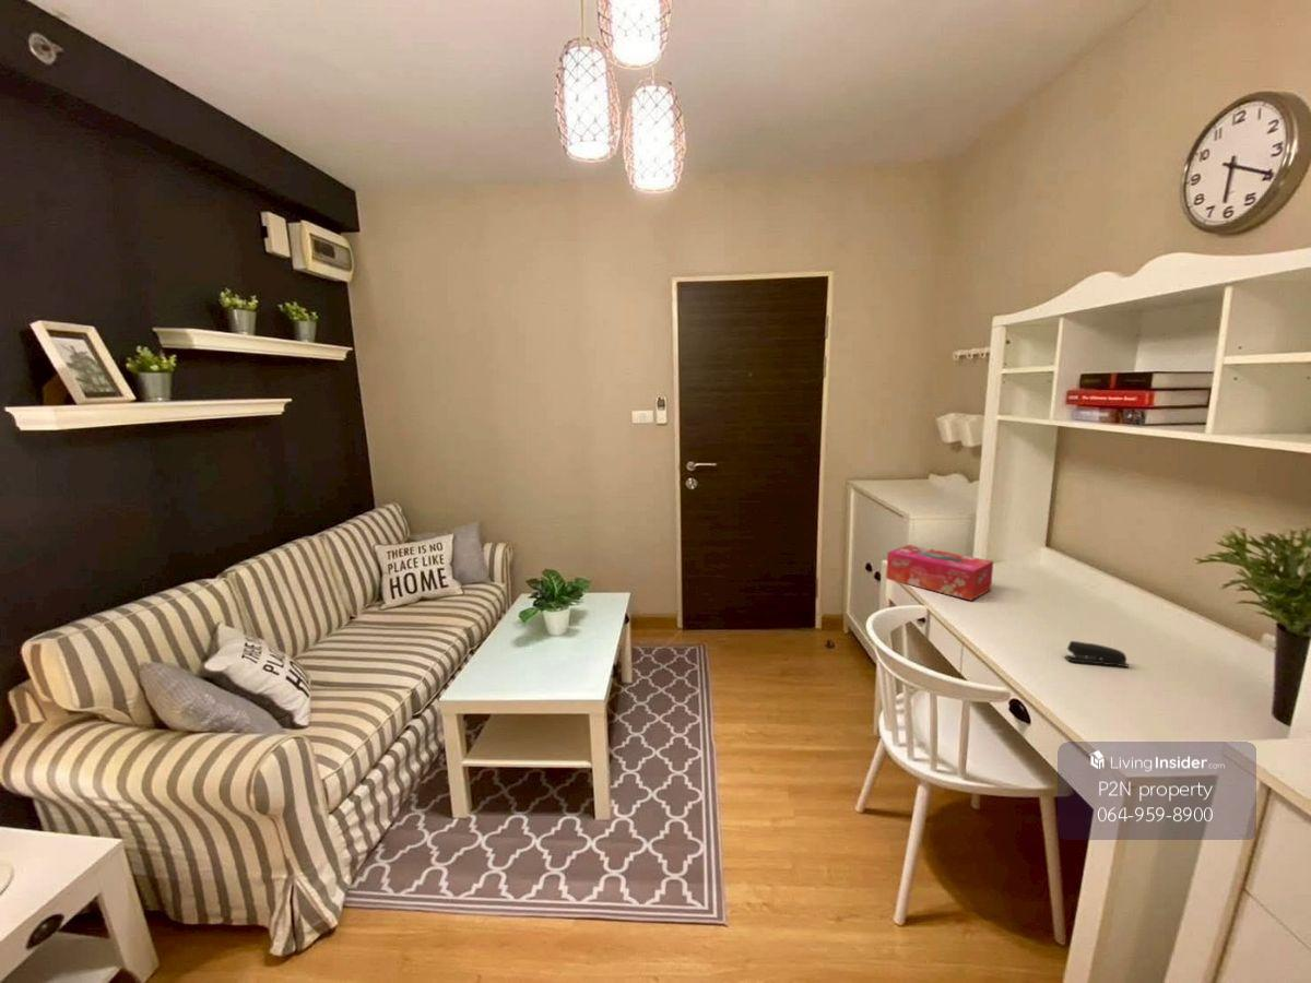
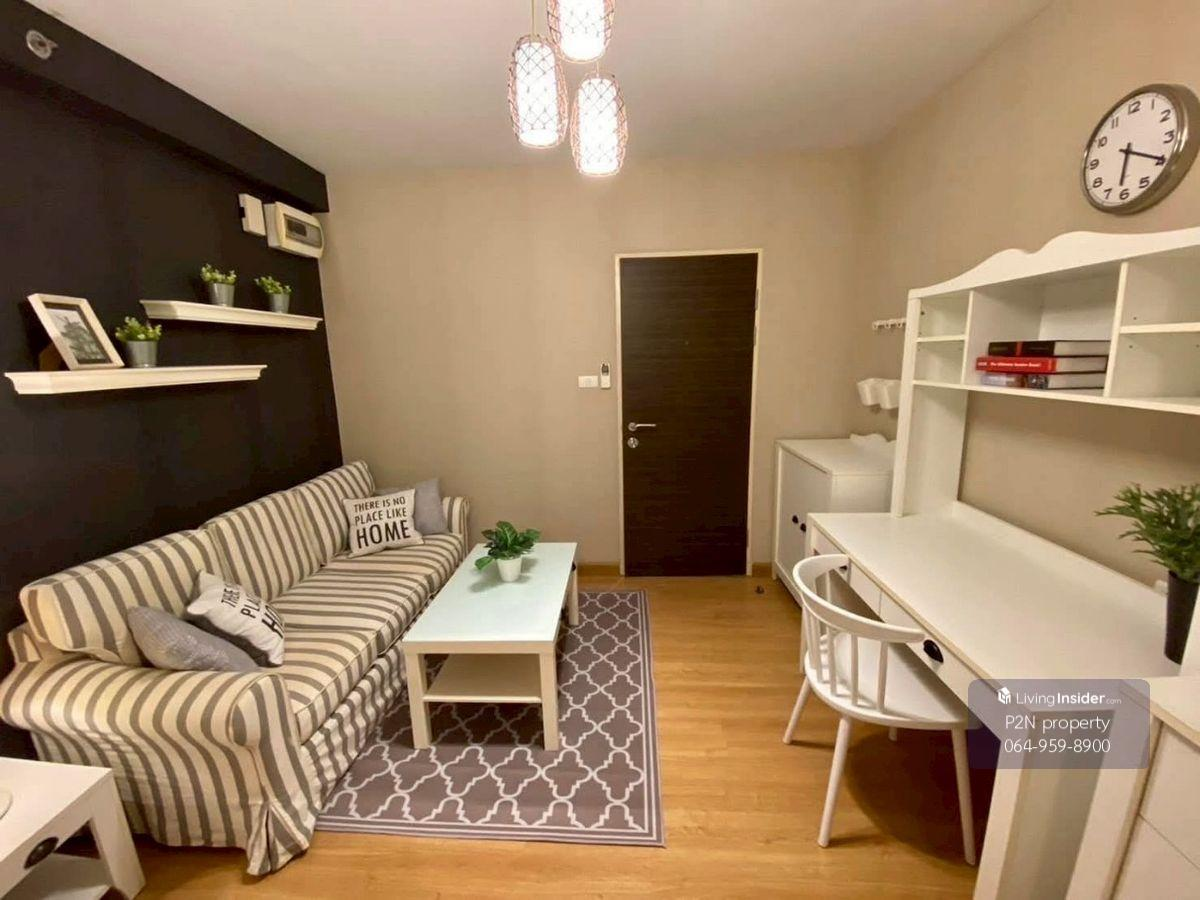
- stapler [1064,640,1130,667]
- tissue box [885,544,994,602]
